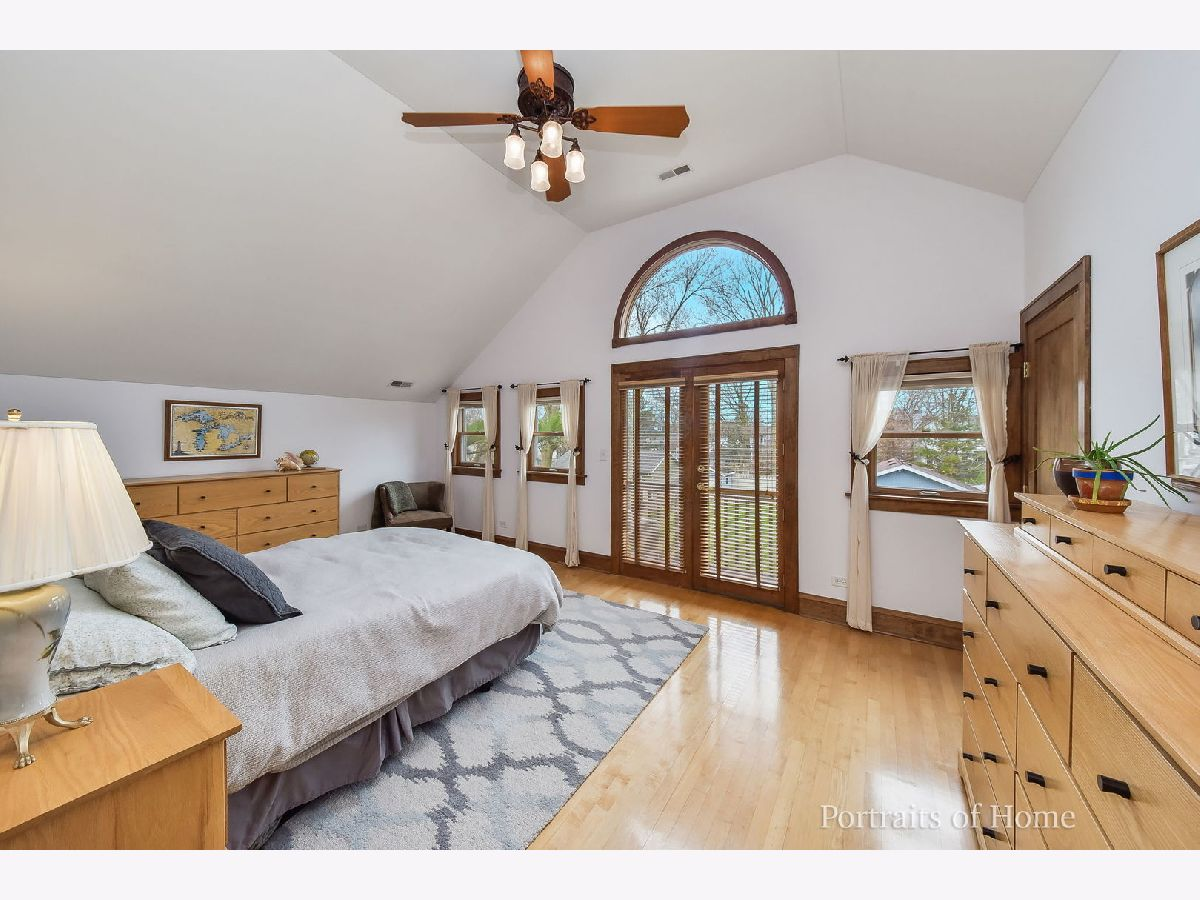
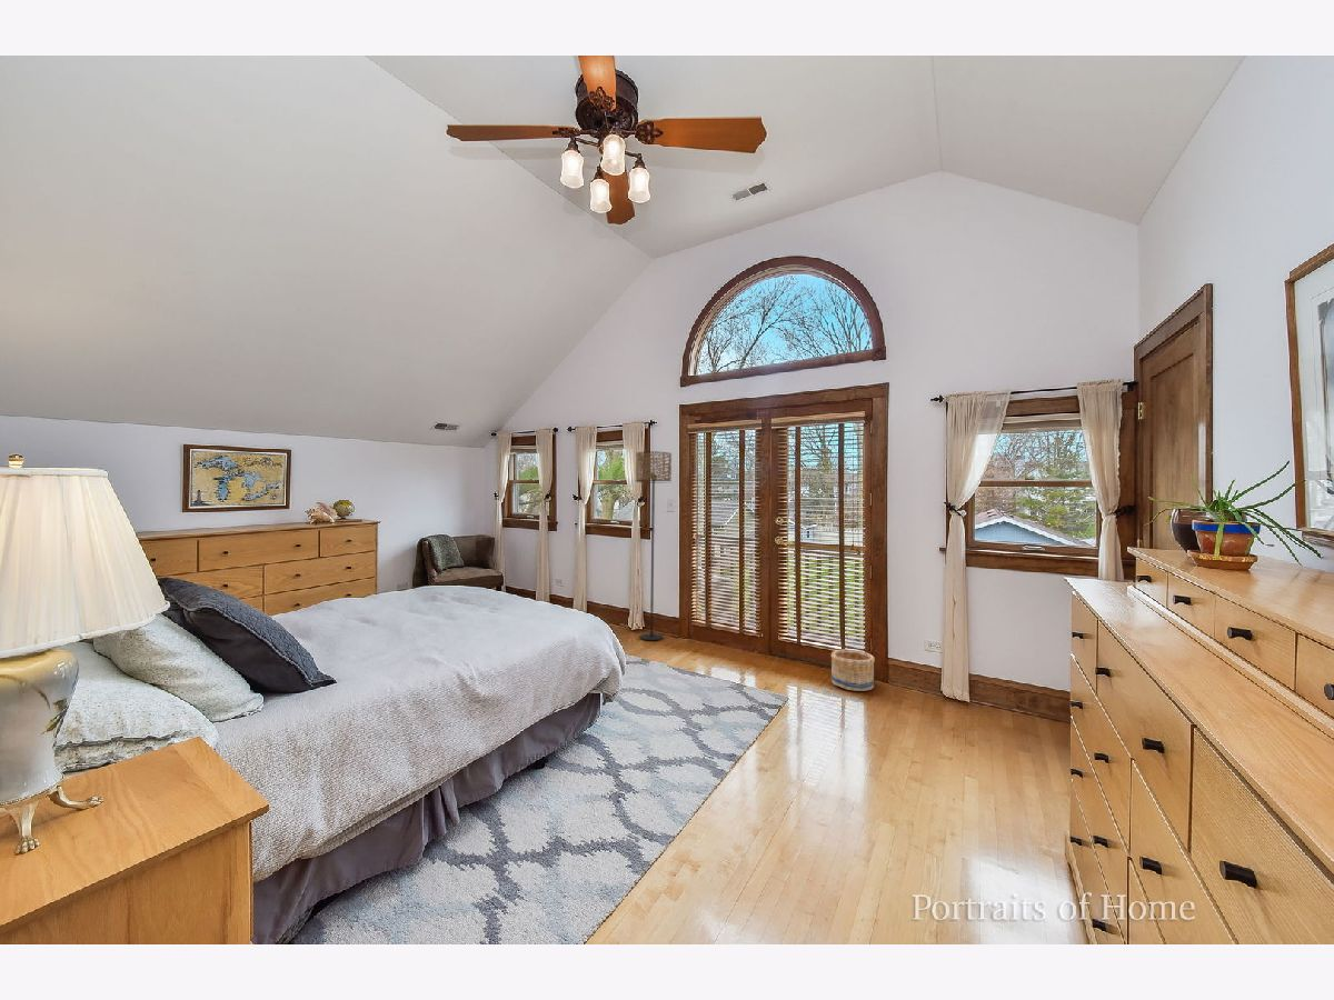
+ floor lamp [635,450,673,641]
+ basket [830,648,876,692]
